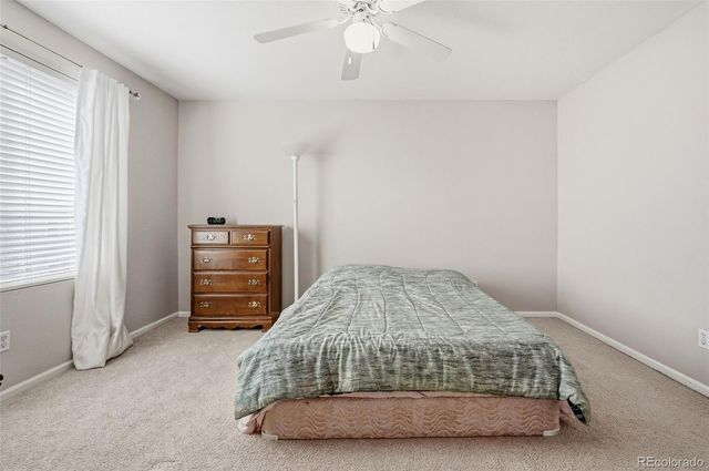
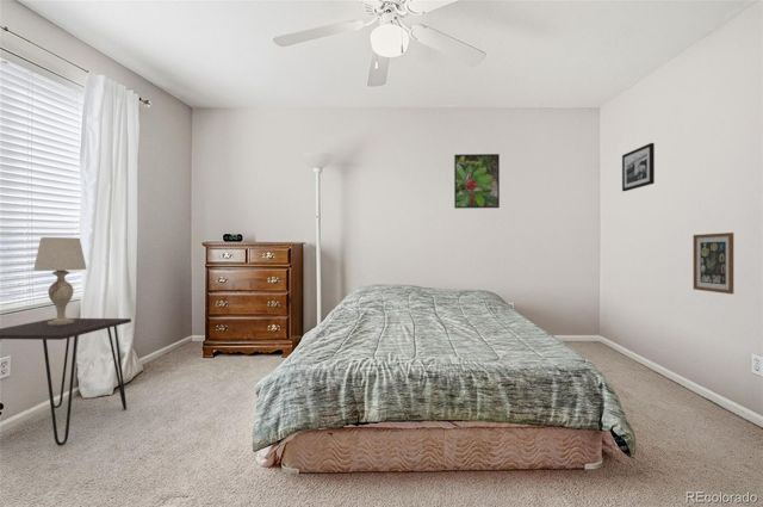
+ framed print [453,153,501,210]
+ picture frame [621,142,656,192]
+ wall art [693,231,734,295]
+ table lamp [32,236,87,326]
+ desk [0,317,132,446]
